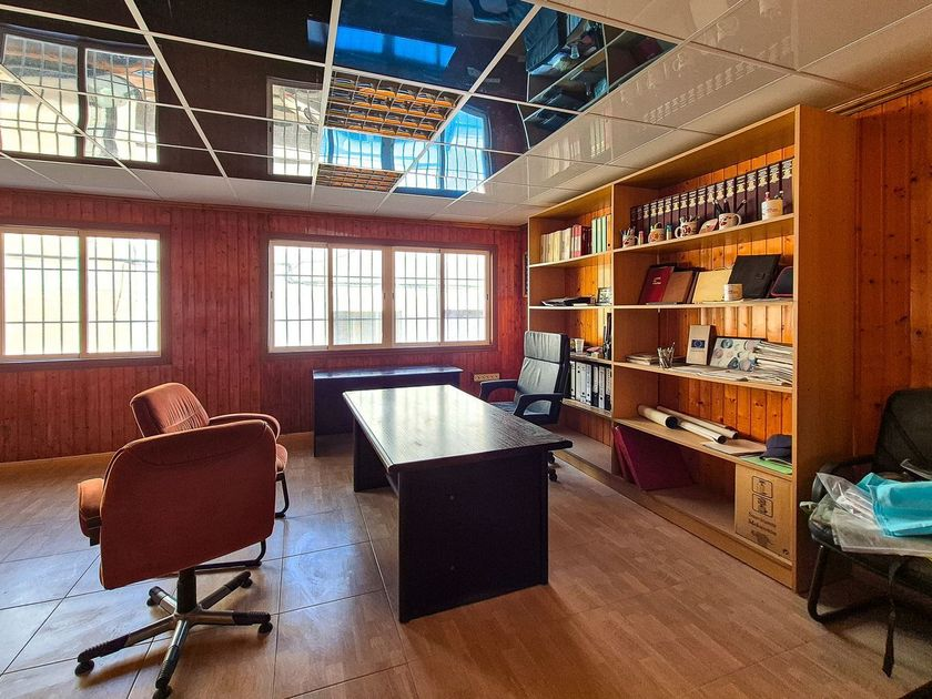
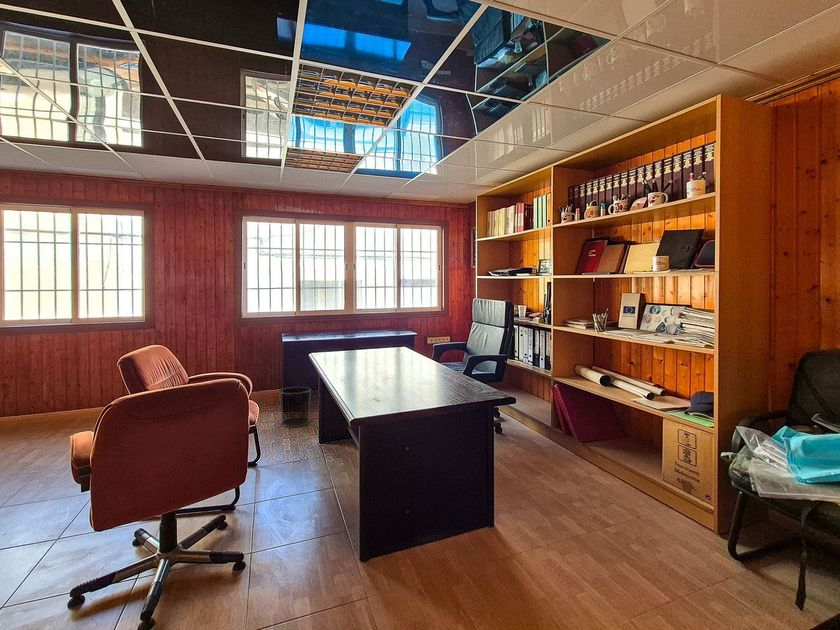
+ waste bin [278,386,312,428]
